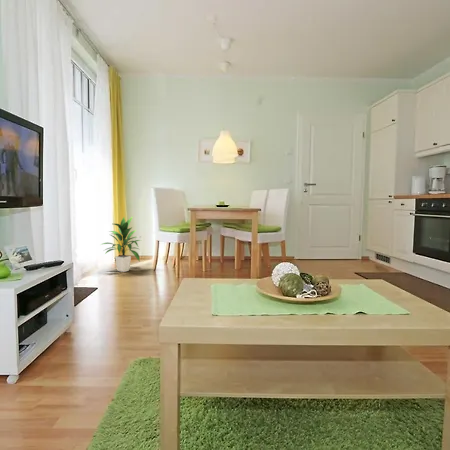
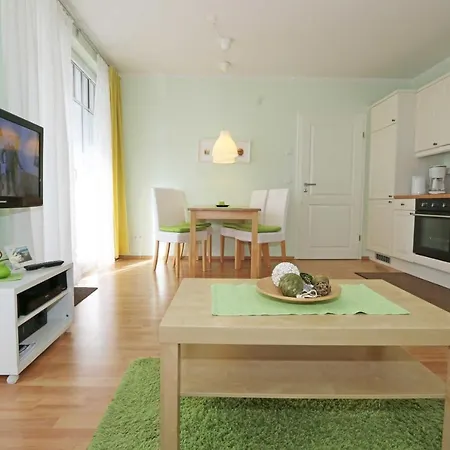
- indoor plant [100,216,141,273]
